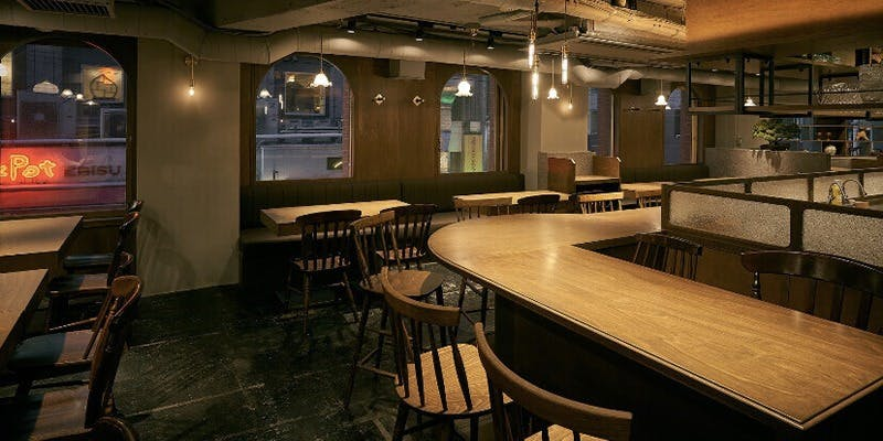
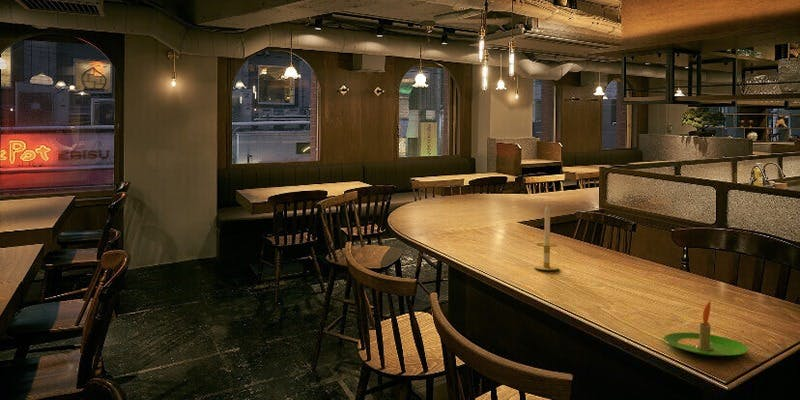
+ candle [533,202,560,271]
+ candle [663,300,749,357]
